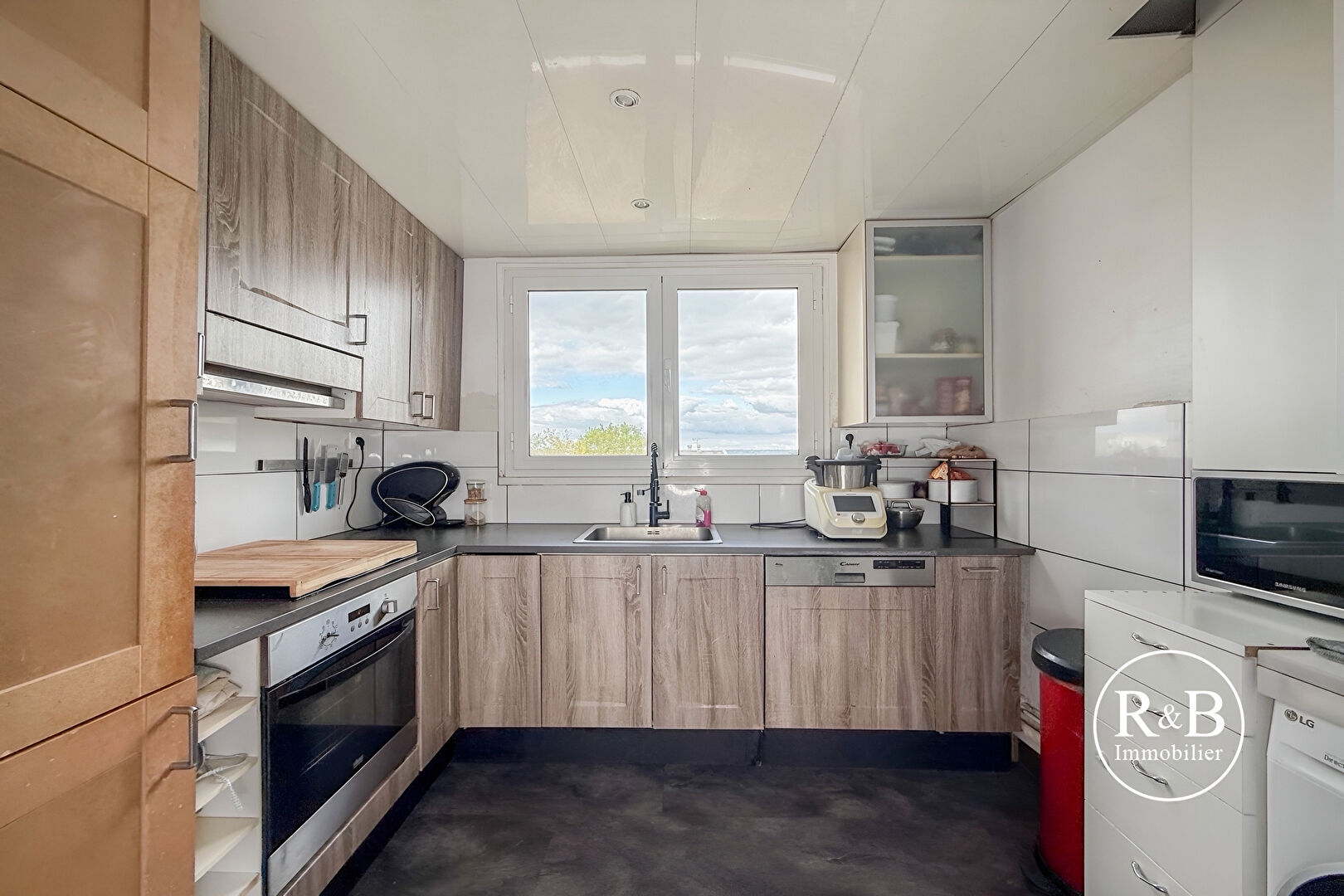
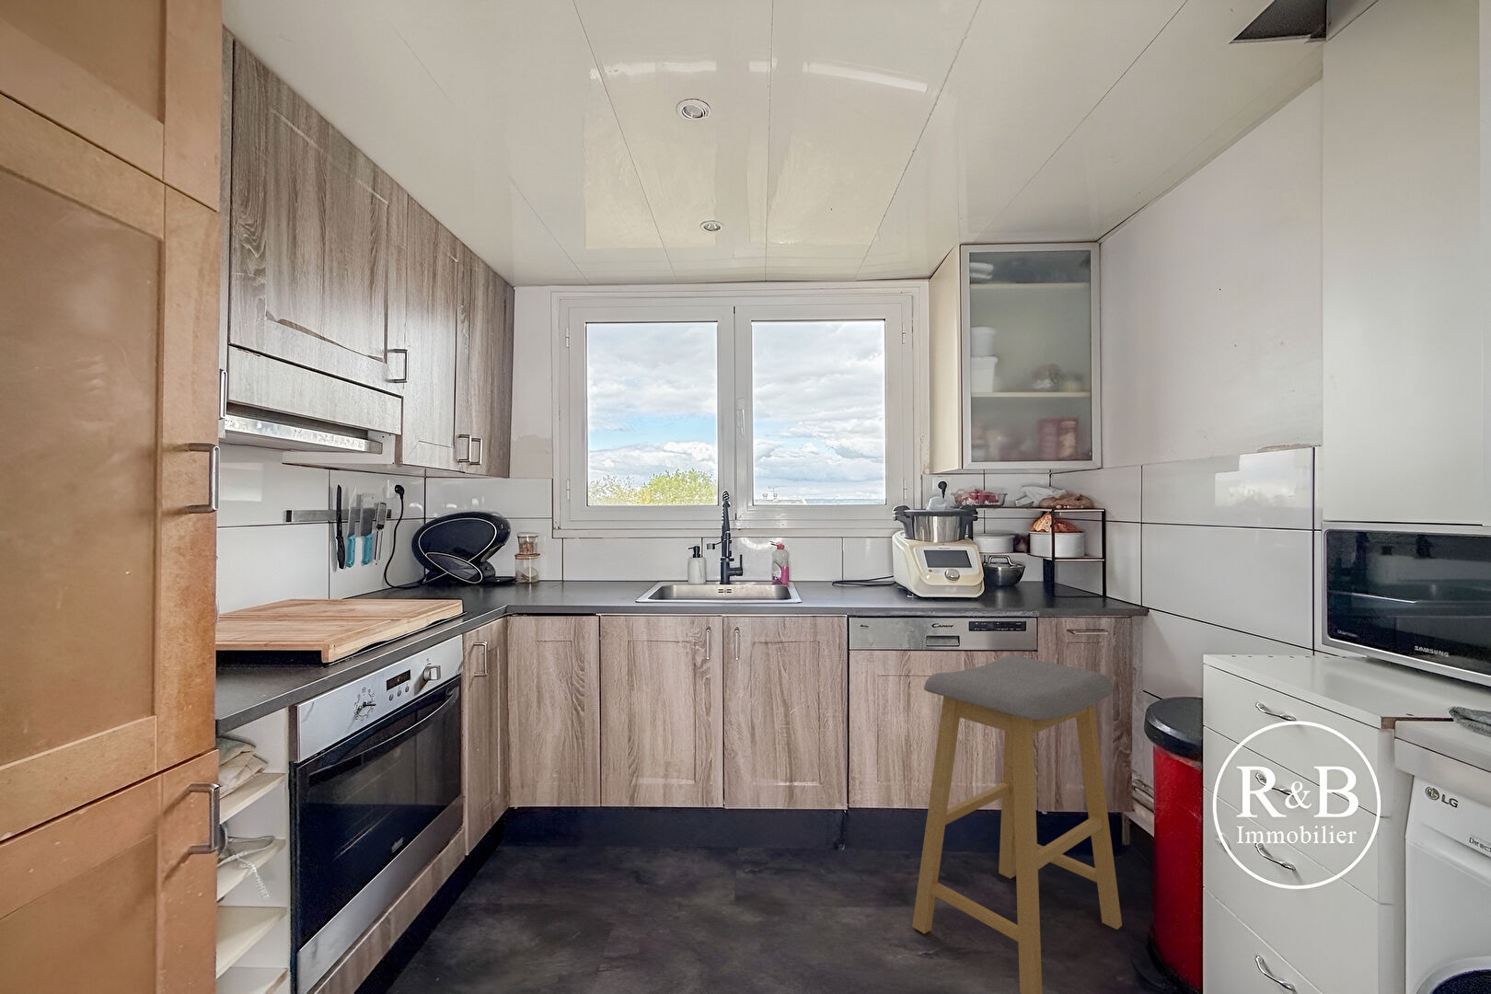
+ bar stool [911,655,1123,994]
